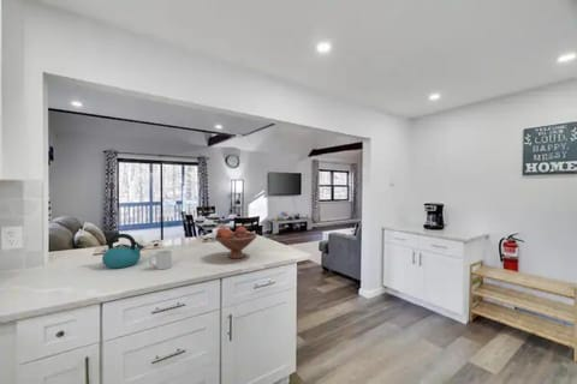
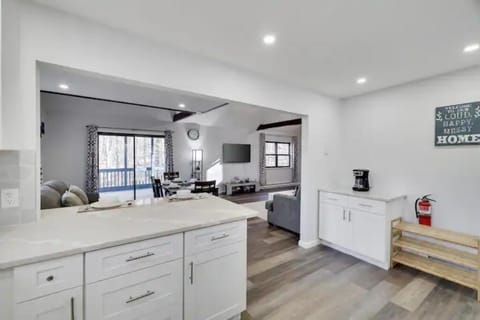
- fruit bowl [214,226,258,260]
- kettle [101,233,144,269]
- mug [148,250,173,271]
